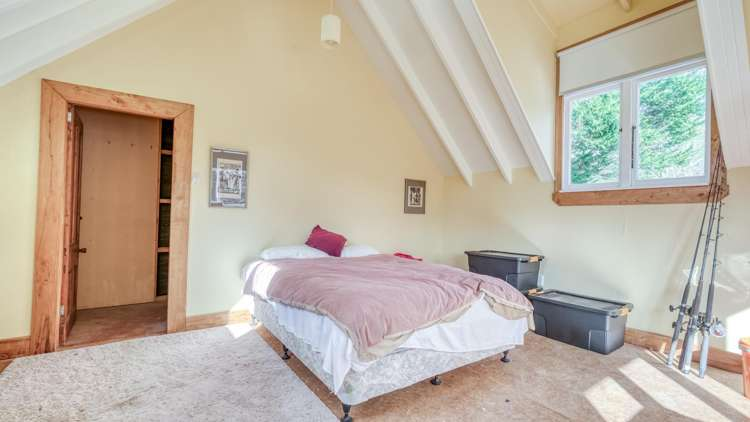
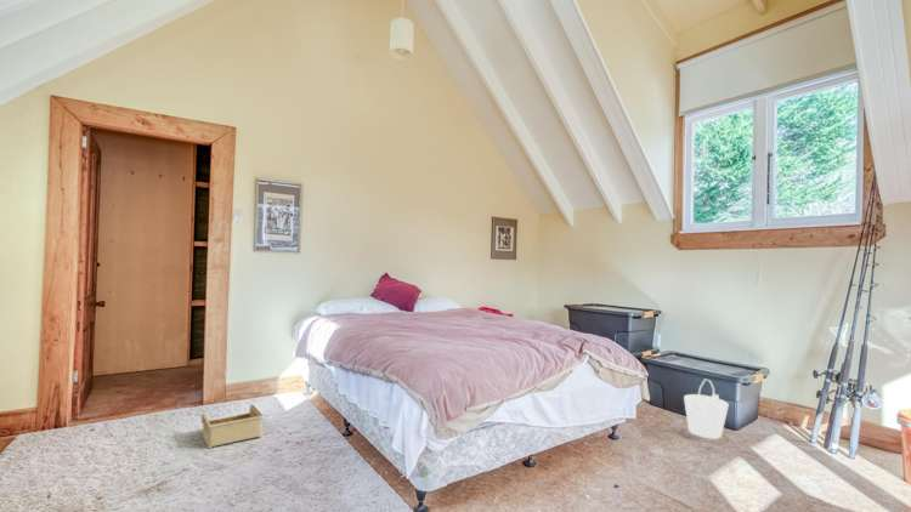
+ bucket [683,379,730,439]
+ storage bin [200,403,265,449]
